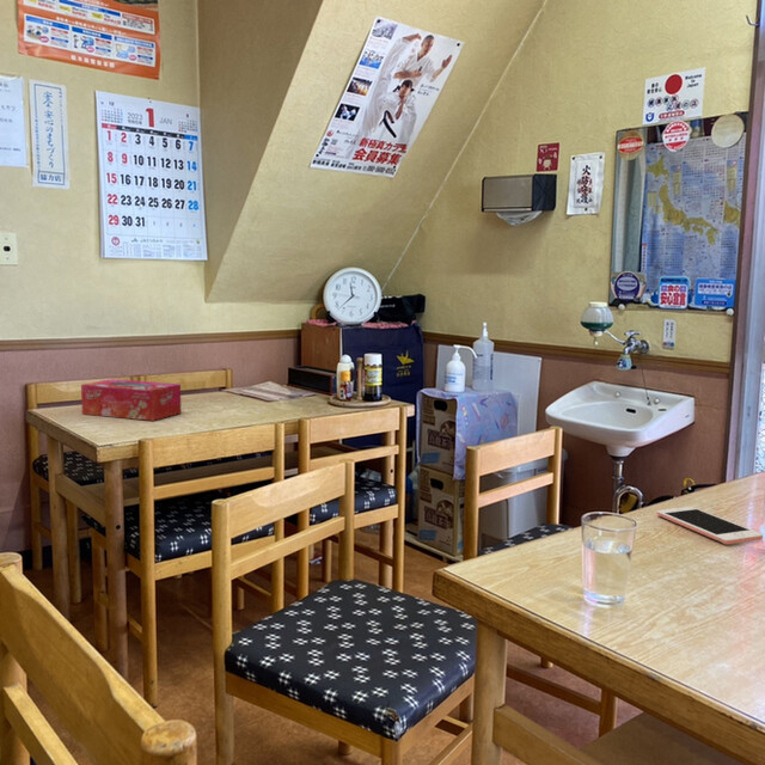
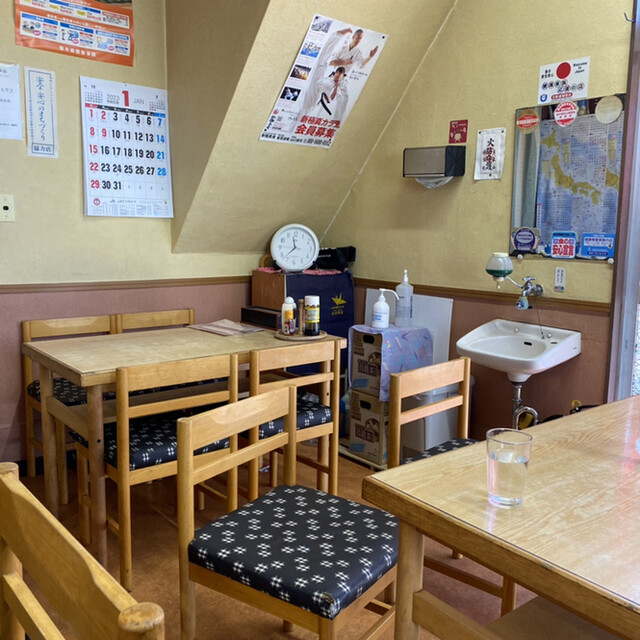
- tissue box [80,378,183,422]
- cell phone [656,506,764,545]
